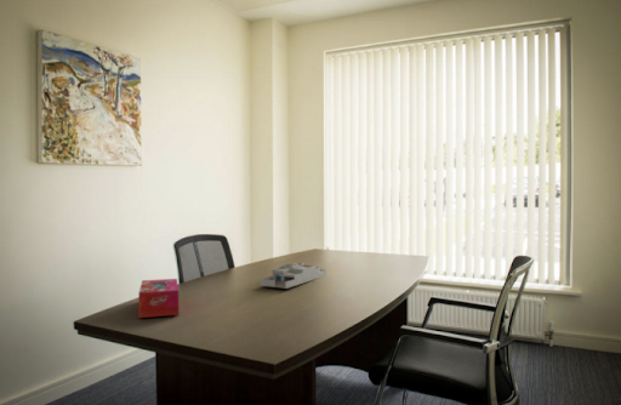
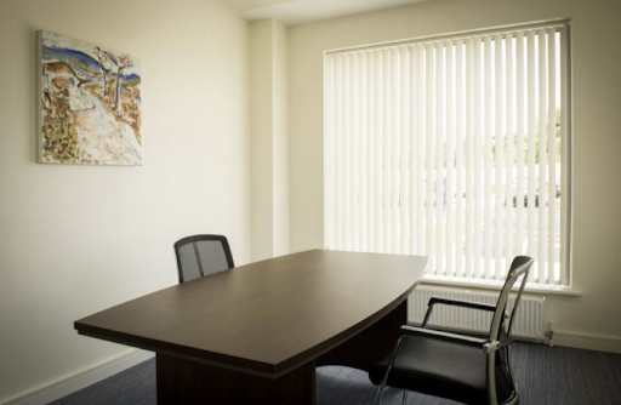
- tissue box [137,278,180,319]
- desk organizer [260,262,327,290]
